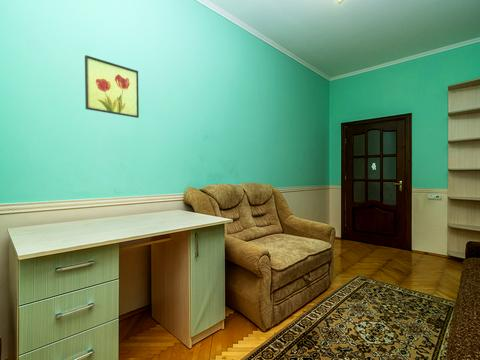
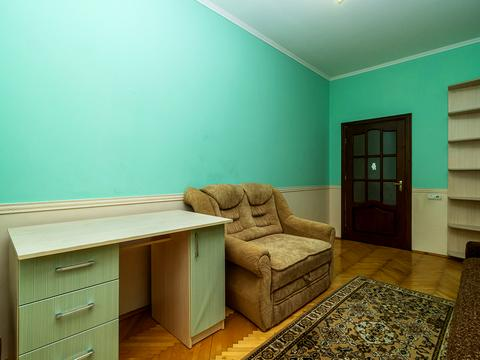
- wall art [84,54,140,119]
